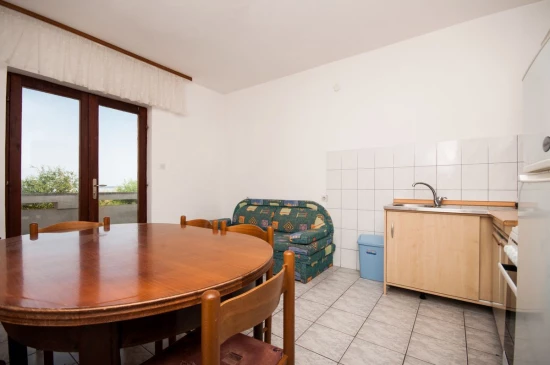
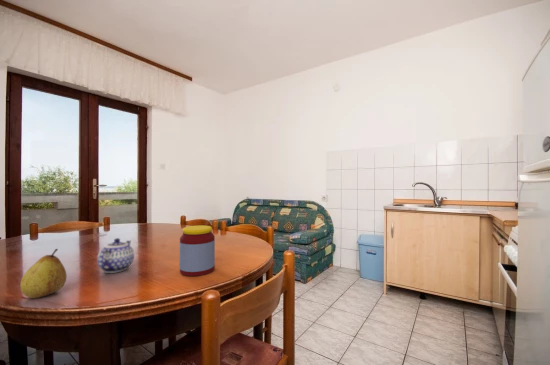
+ jar [179,224,216,277]
+ teapot [96,237,135,274]
+ fruit [19,248,68,299]
